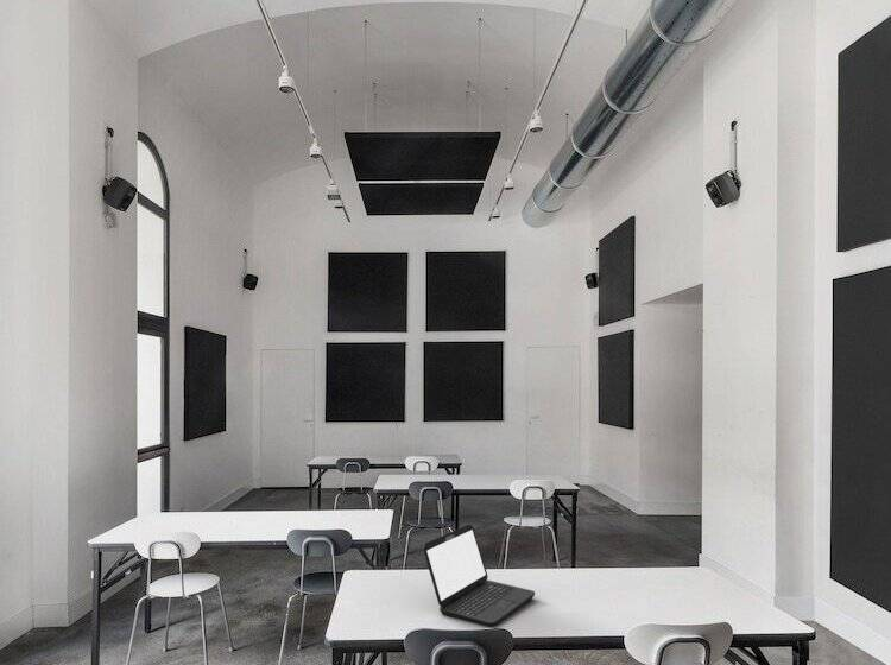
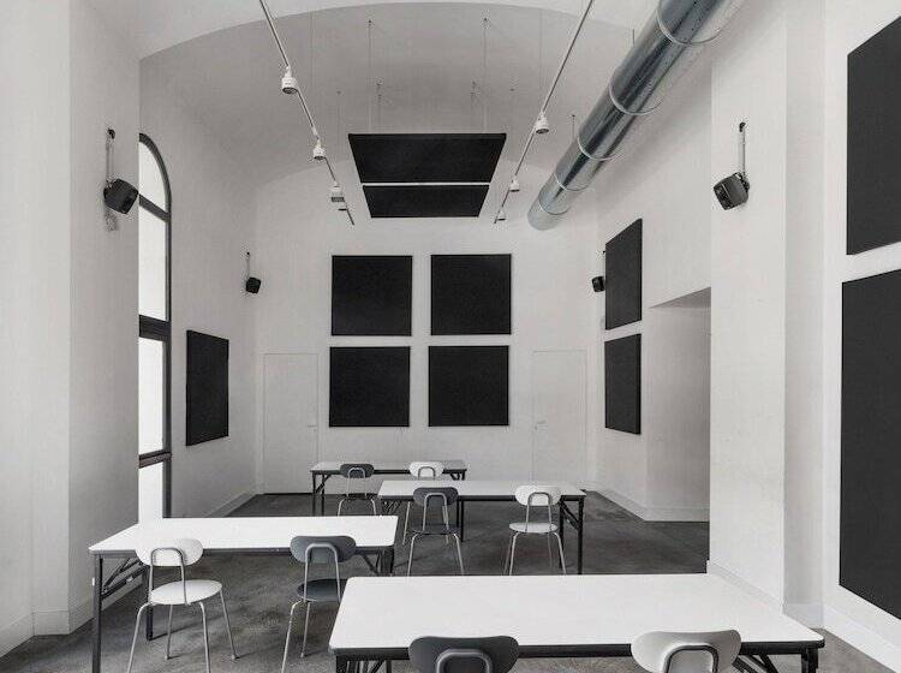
- laptop [422,524,536,628]
